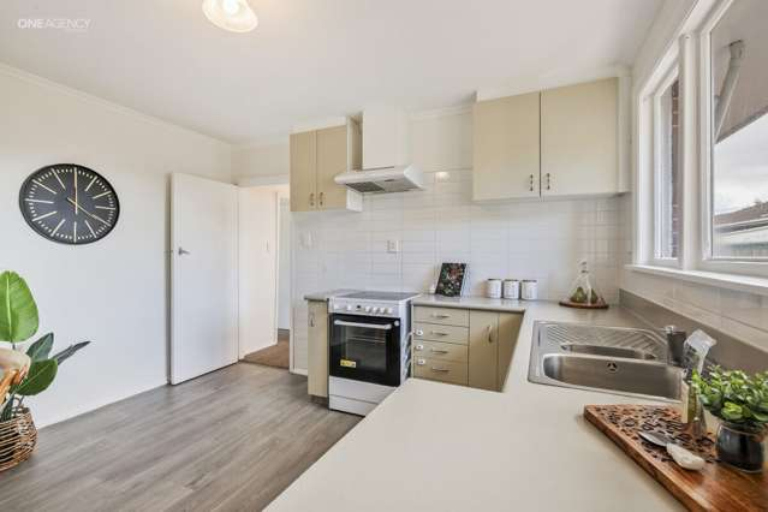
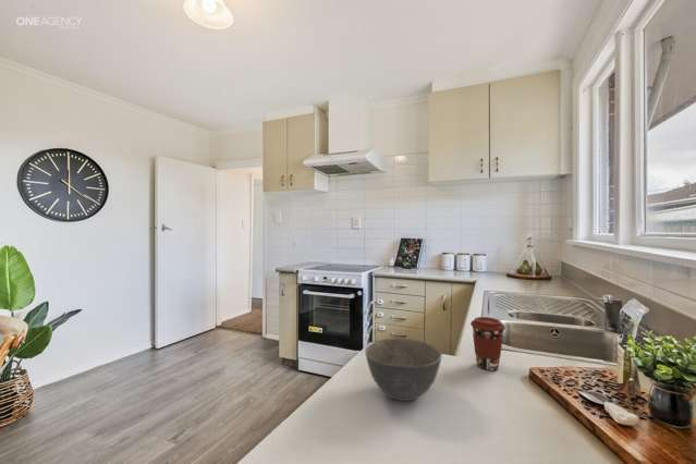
+ bowl [364,338,443,402]
+ coffee cup [469,316,506,371]
